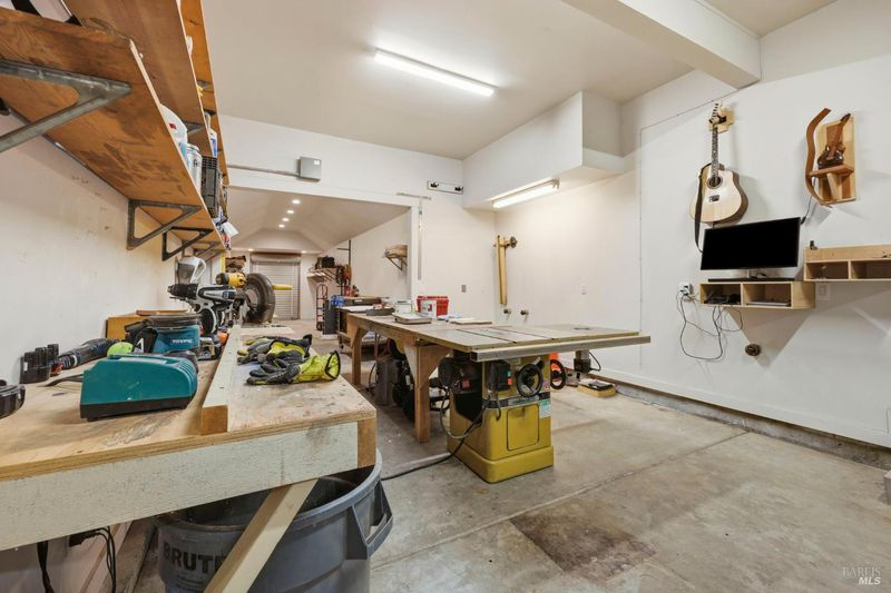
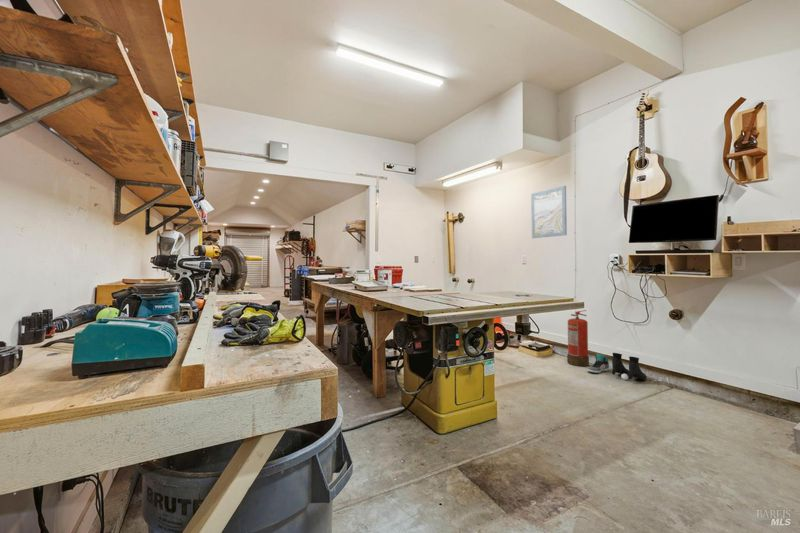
+ fire extinguisher [566,309,590,367]
+ boots [611,352,648,381]
+ wall art [530,185,568,239]
+ sneaker [587,353,610,374]
